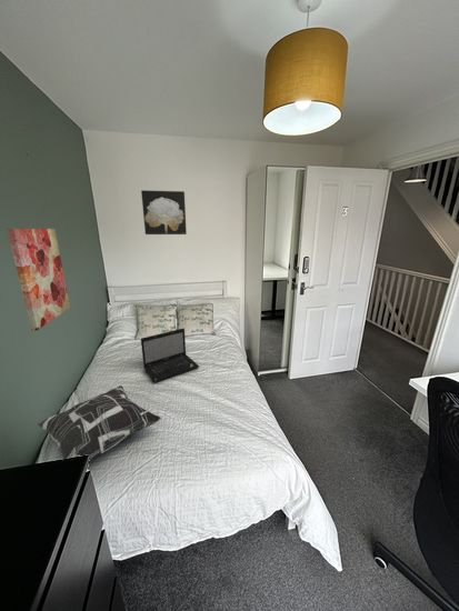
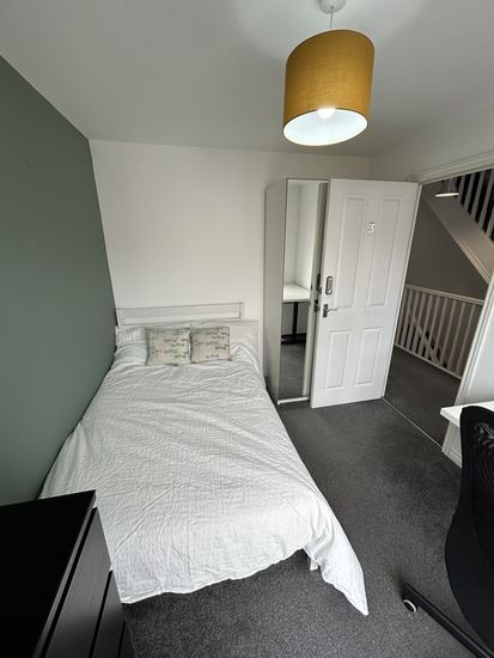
- decorative pillow [37,384,162,461]
- laptop [140,328,200,383]
- wall art [140,189,188,236]
- wall art [6,228,71,332]
